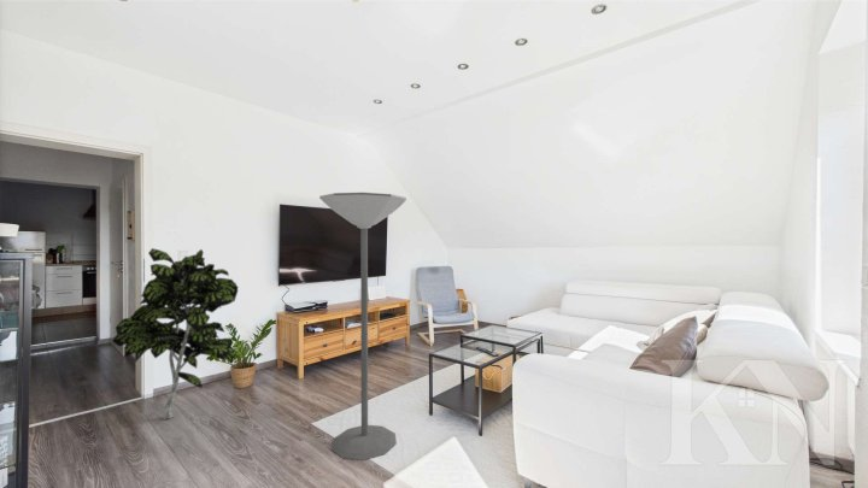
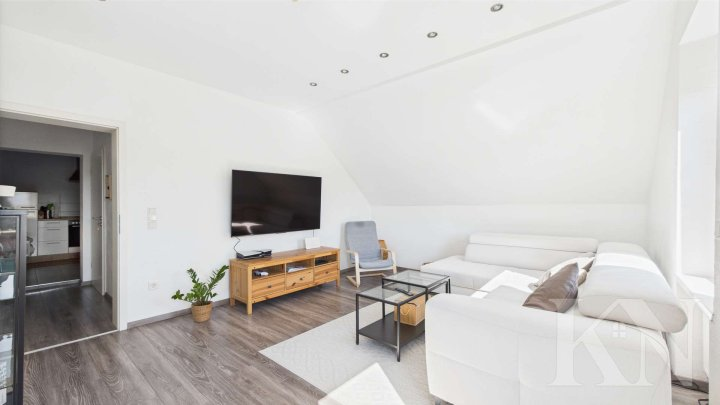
- indoor plant [111,247,240,421]
- floor lamp [318,192,407,461]
